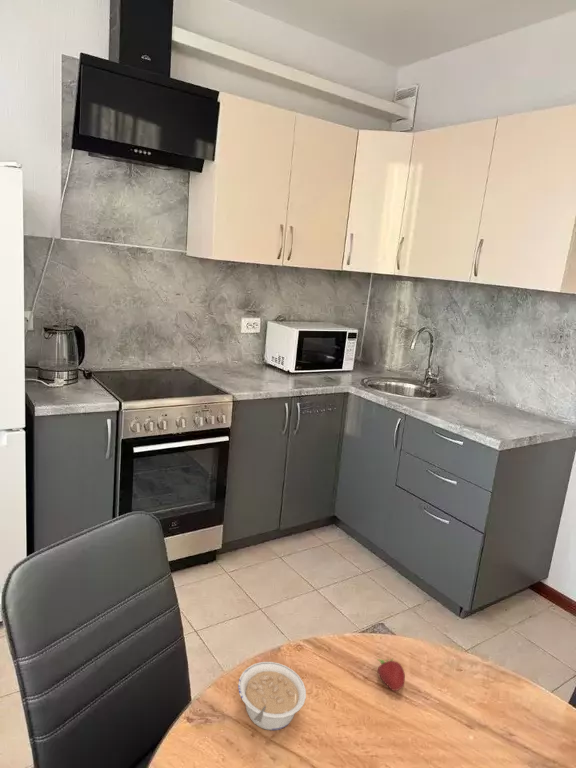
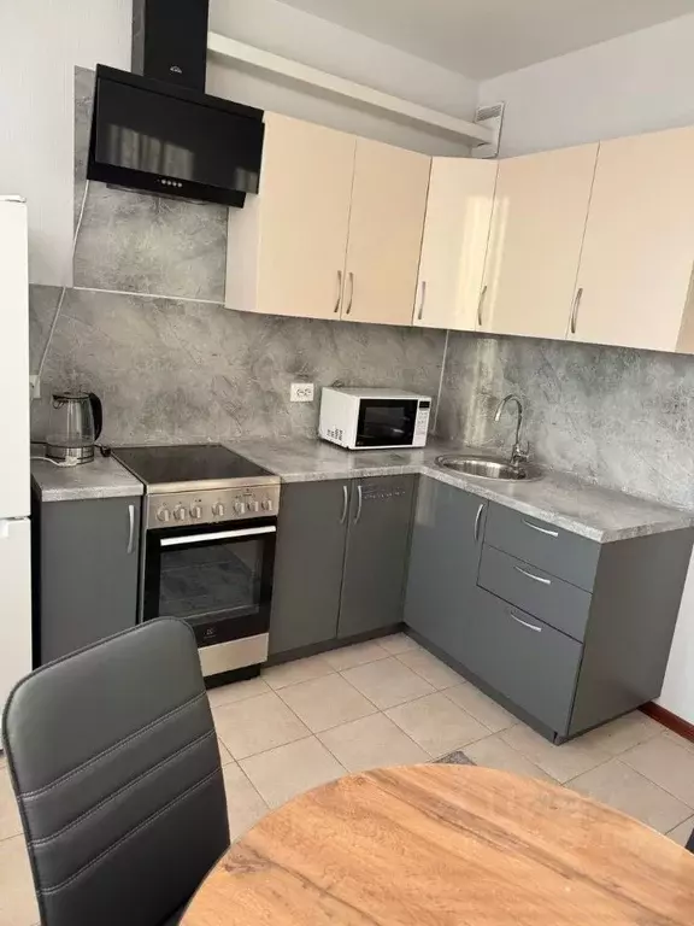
- fruit [377,657,406,692]
- legume [237,661,307,731]
